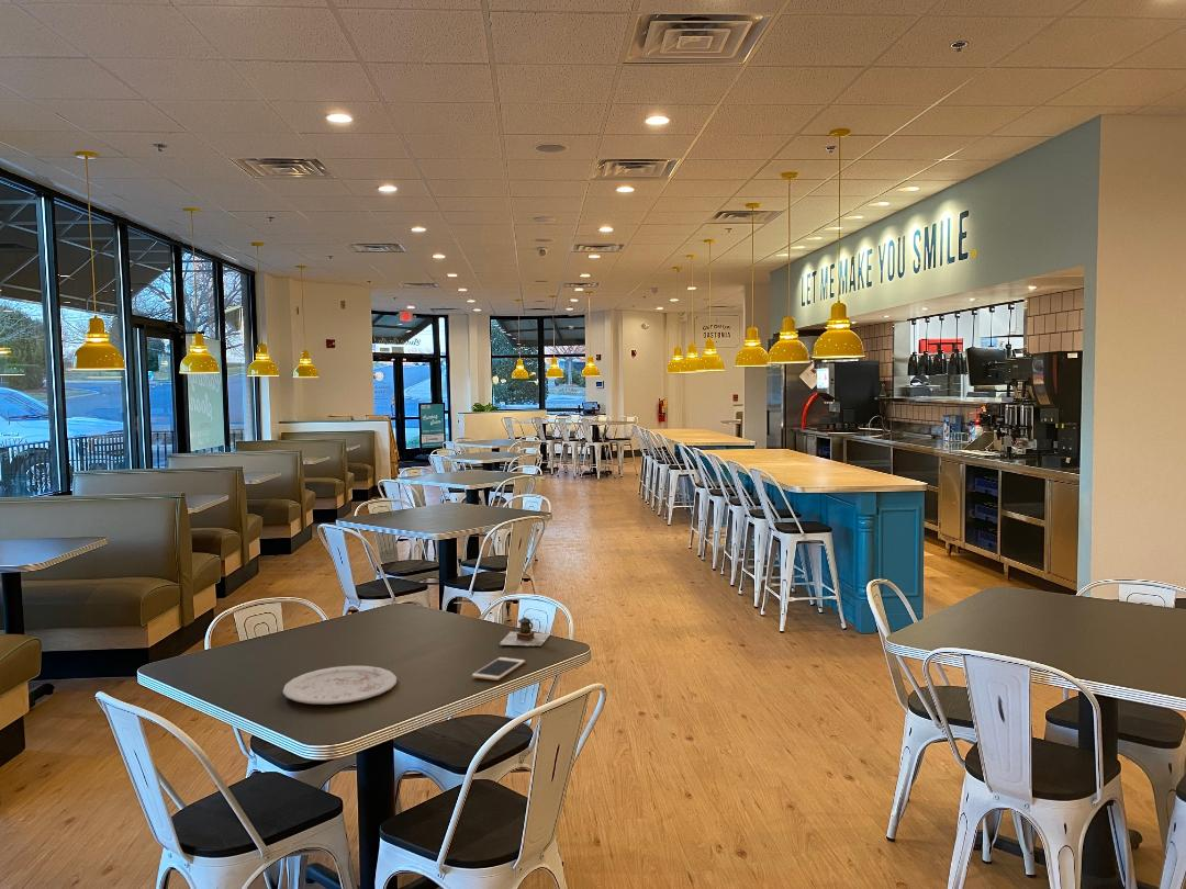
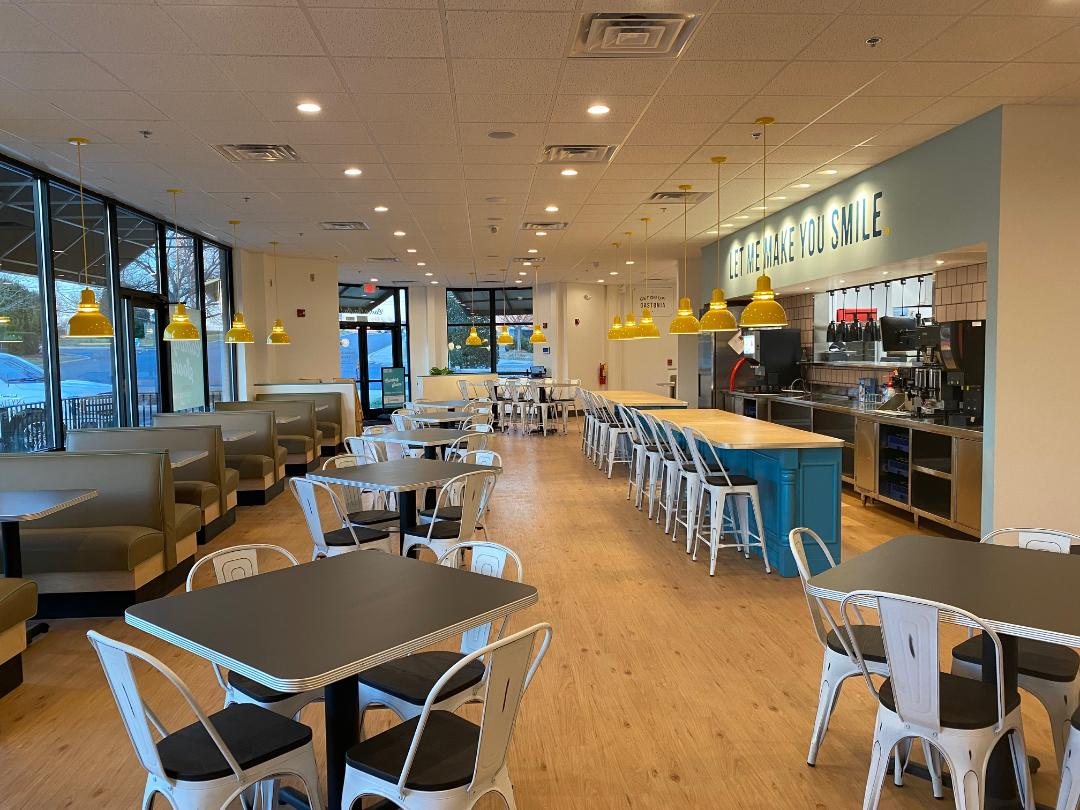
- teapot [499,616,552,646]
- plate [282,665,398,706]
- cell phone [471,656,526,682]
